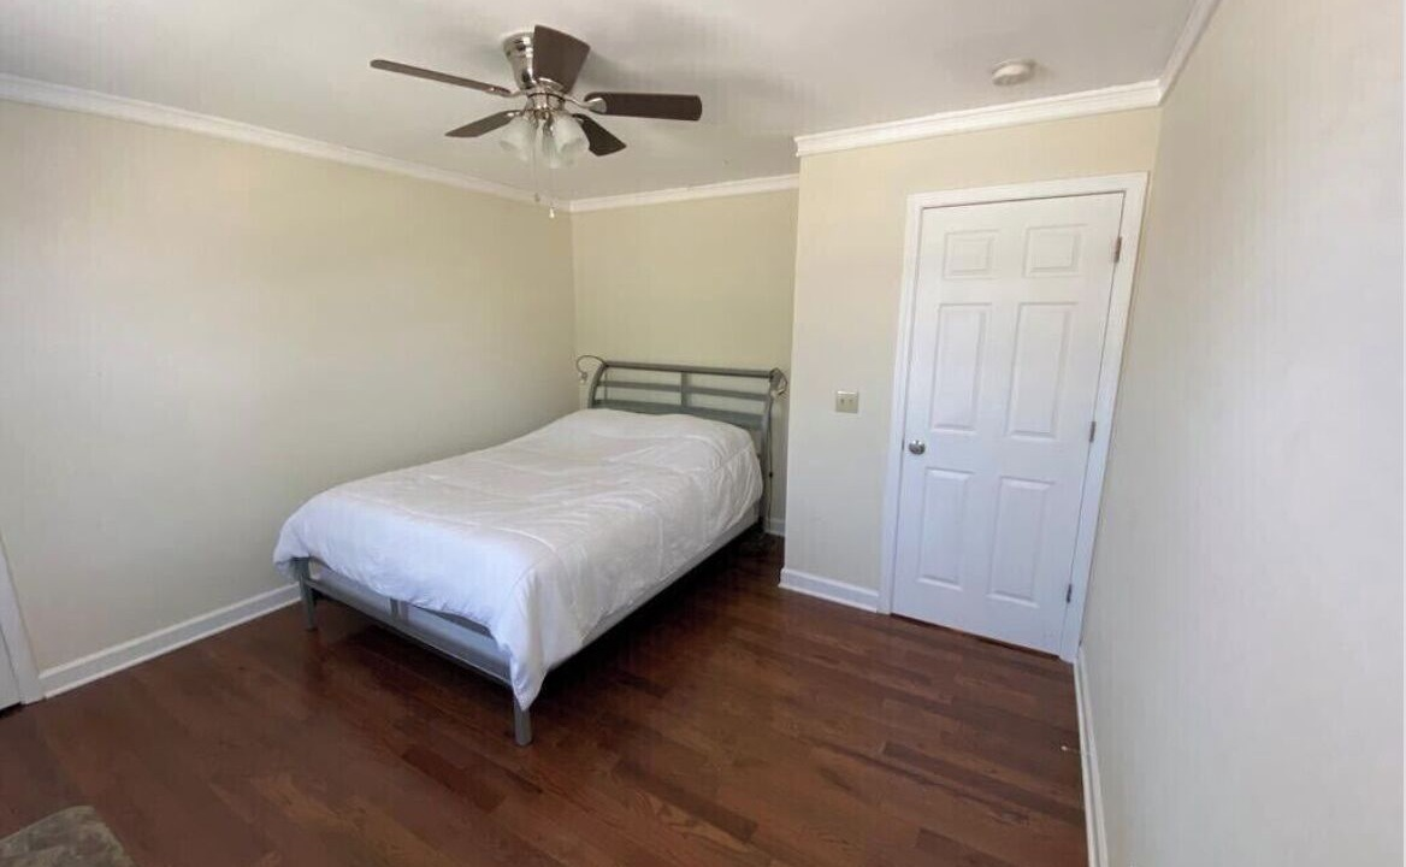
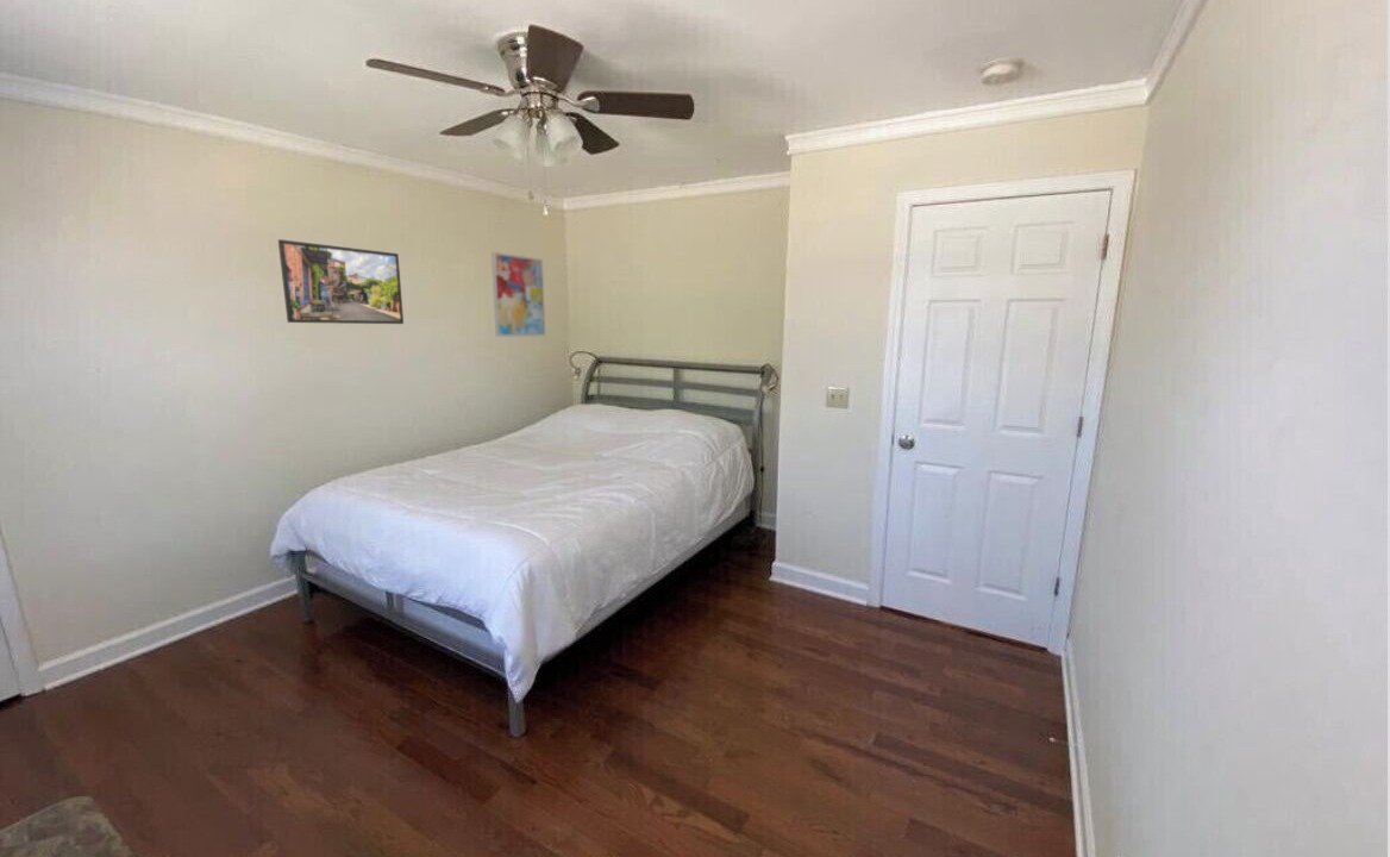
+ wall art [490,251,546,338]
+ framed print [277,238,405,325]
